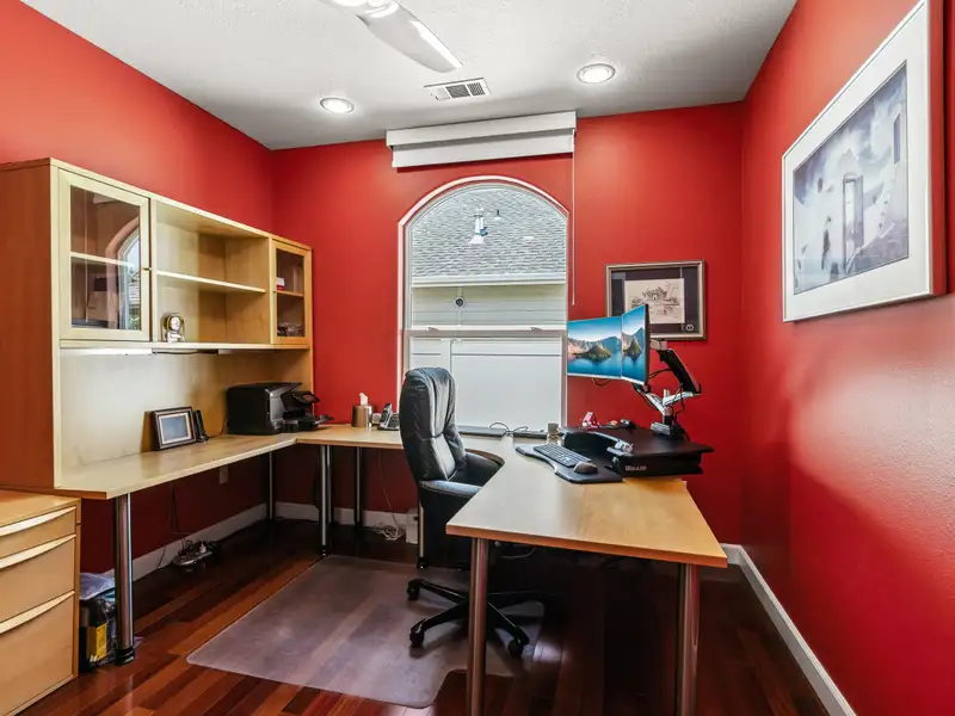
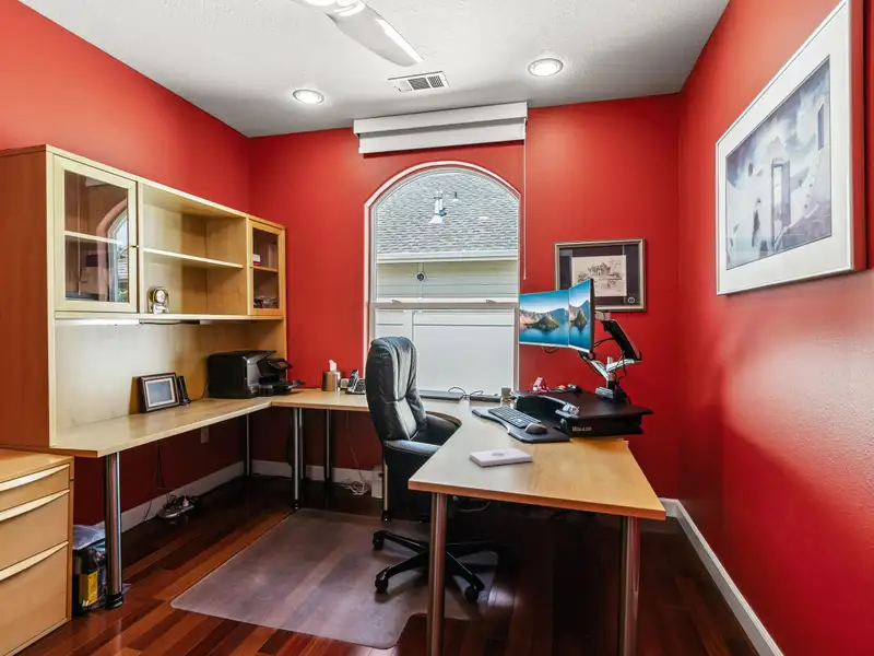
+ notepad [468,447,533,467]
